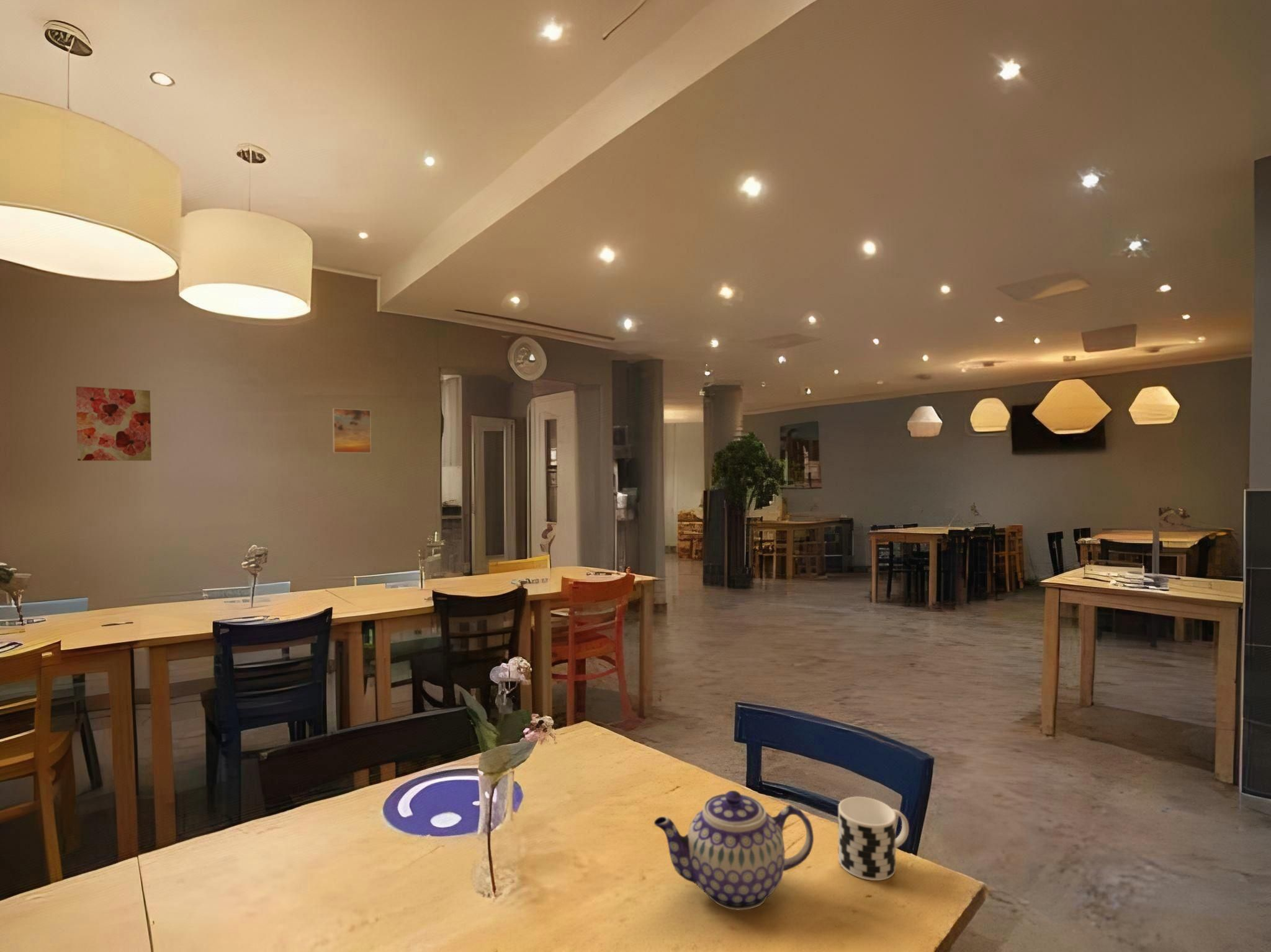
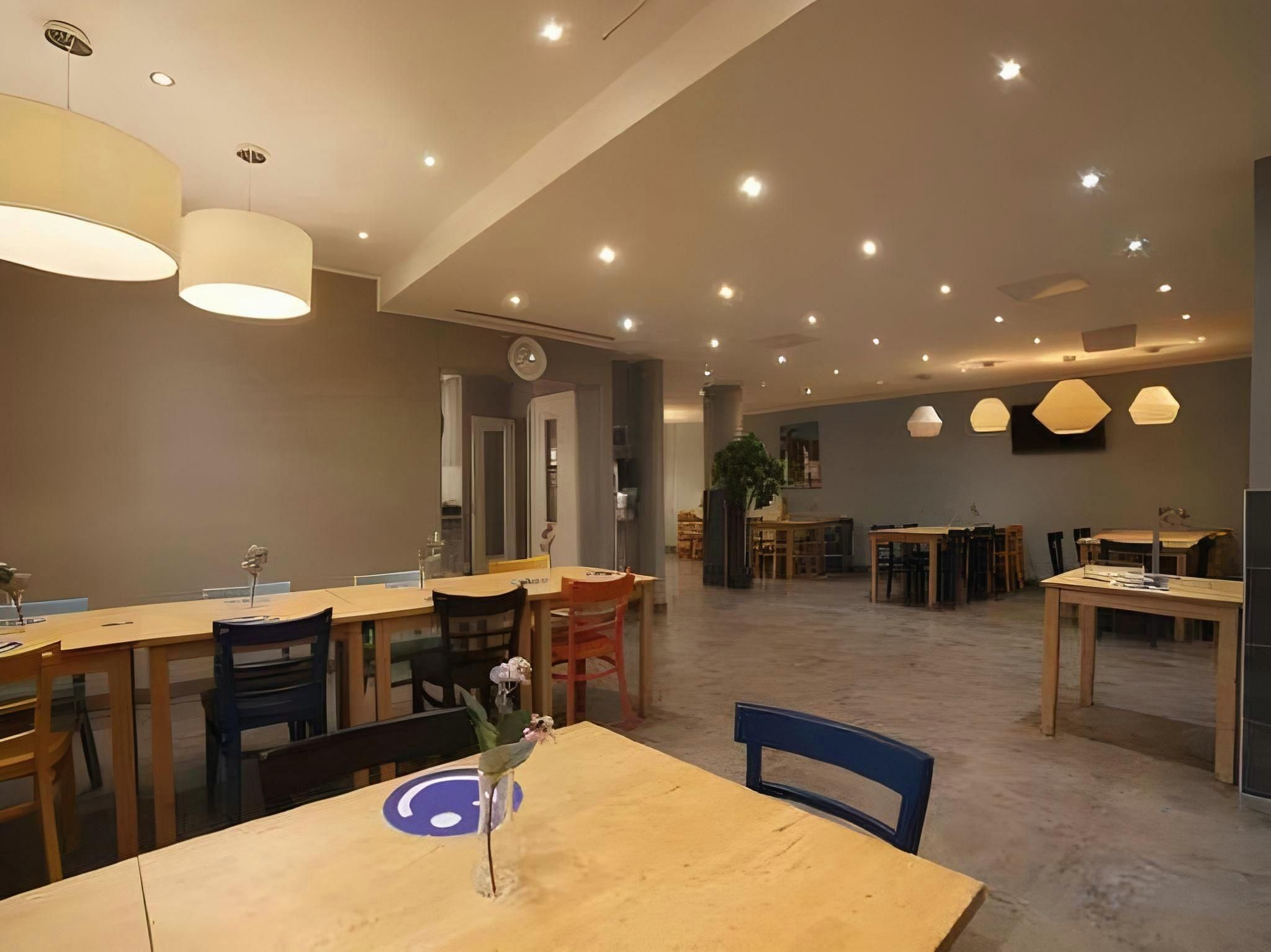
- cup [838,796,909,881]
- teapot [653,790,814,910]
- wall art [76,386,152,461]
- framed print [332,408,372,454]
